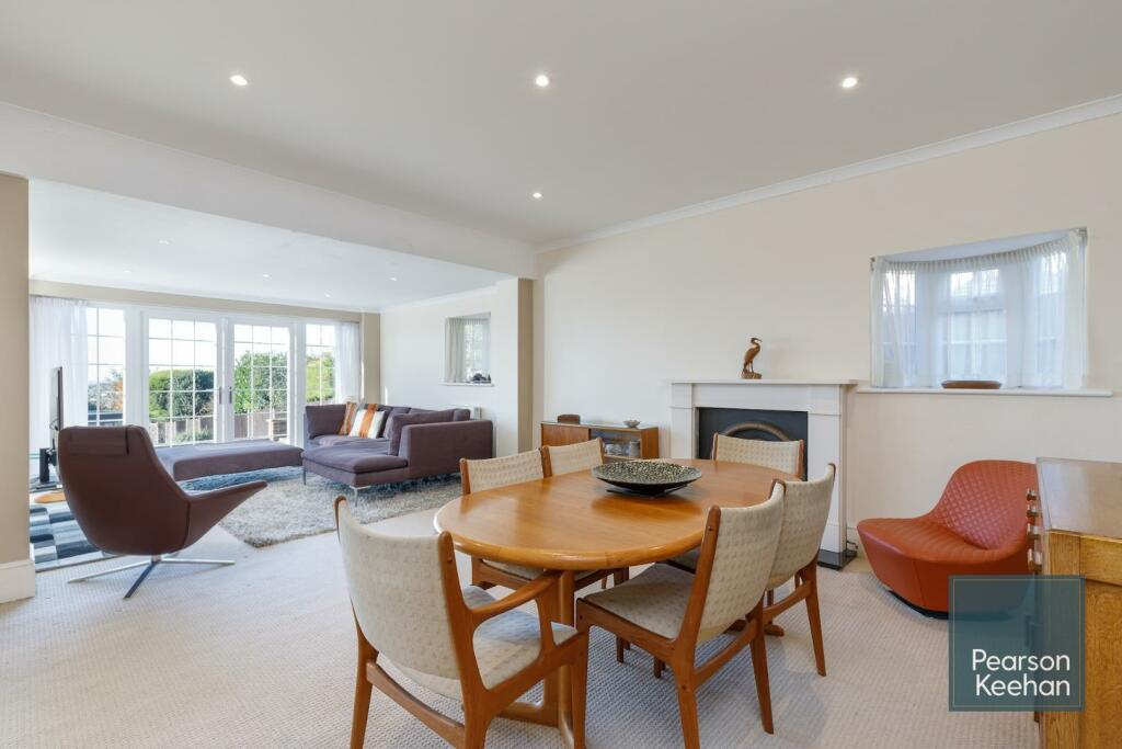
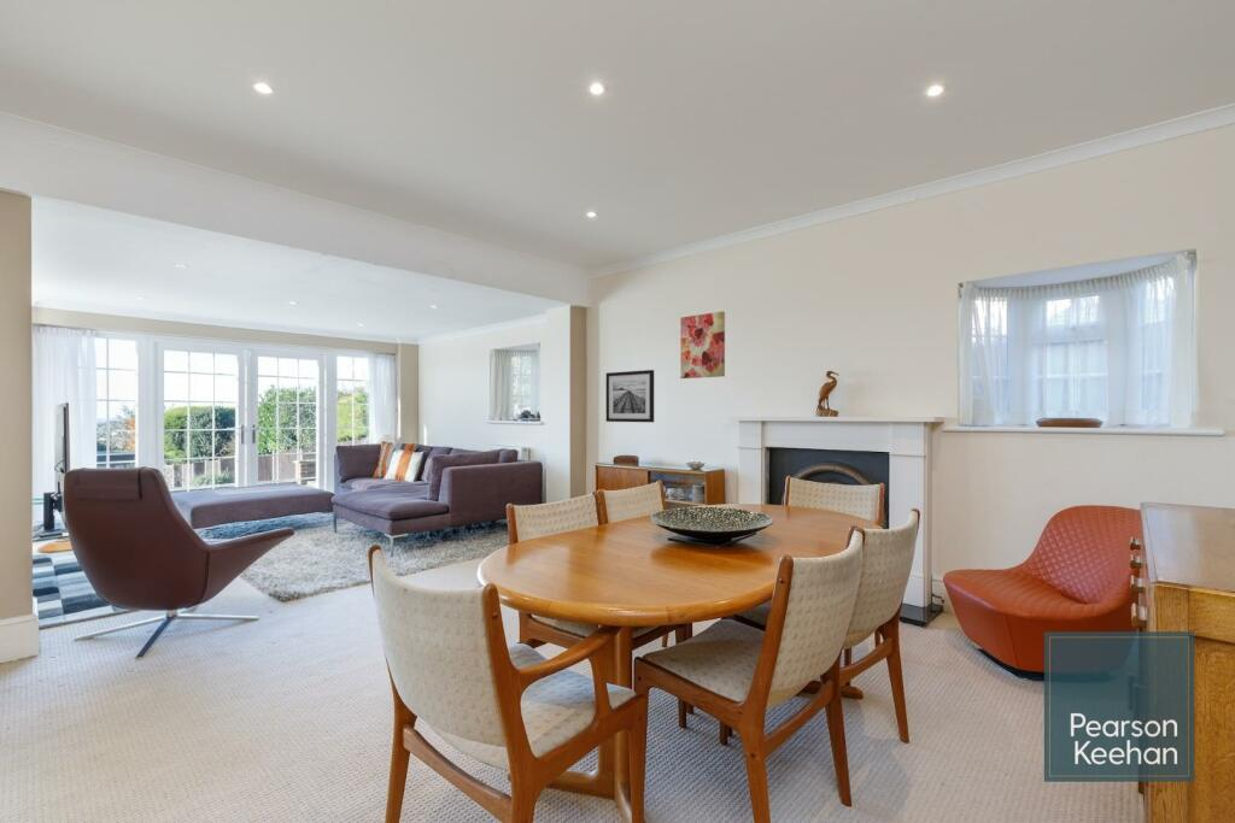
+ wall art [605,369,655,423]
+ wall art [679,311,726,380]
